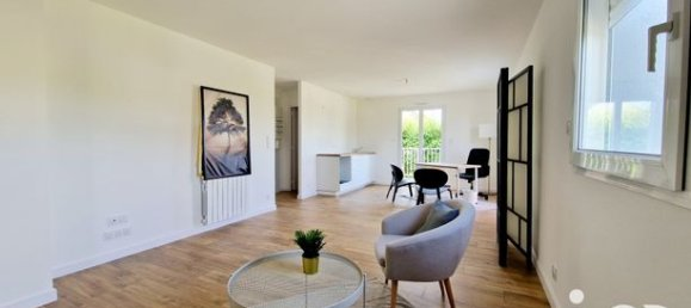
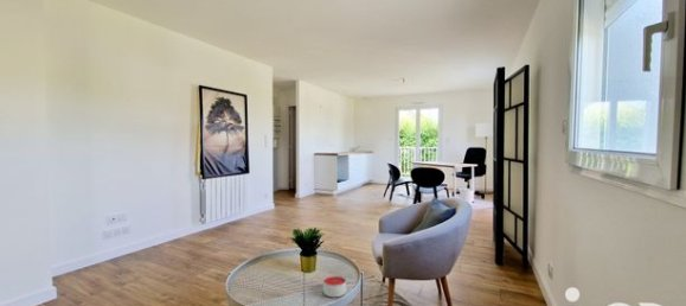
+ candle [322,274,347,298]
